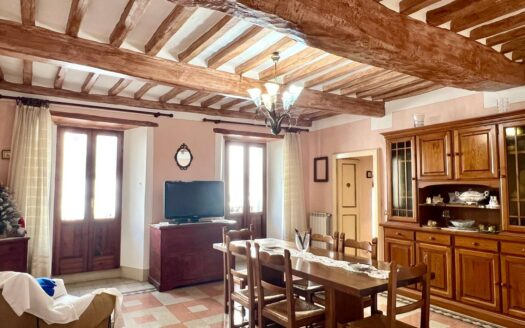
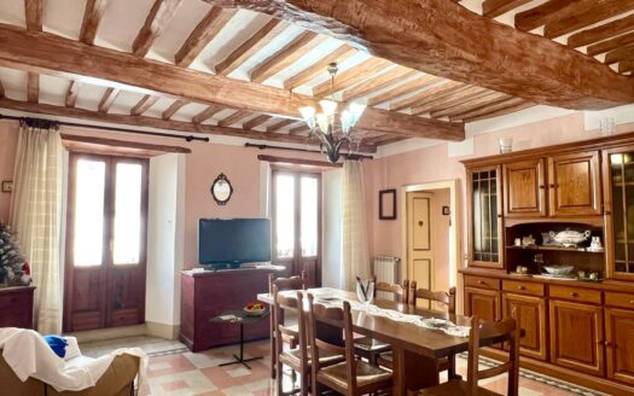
+ kitchen table [208,302,272,371]
